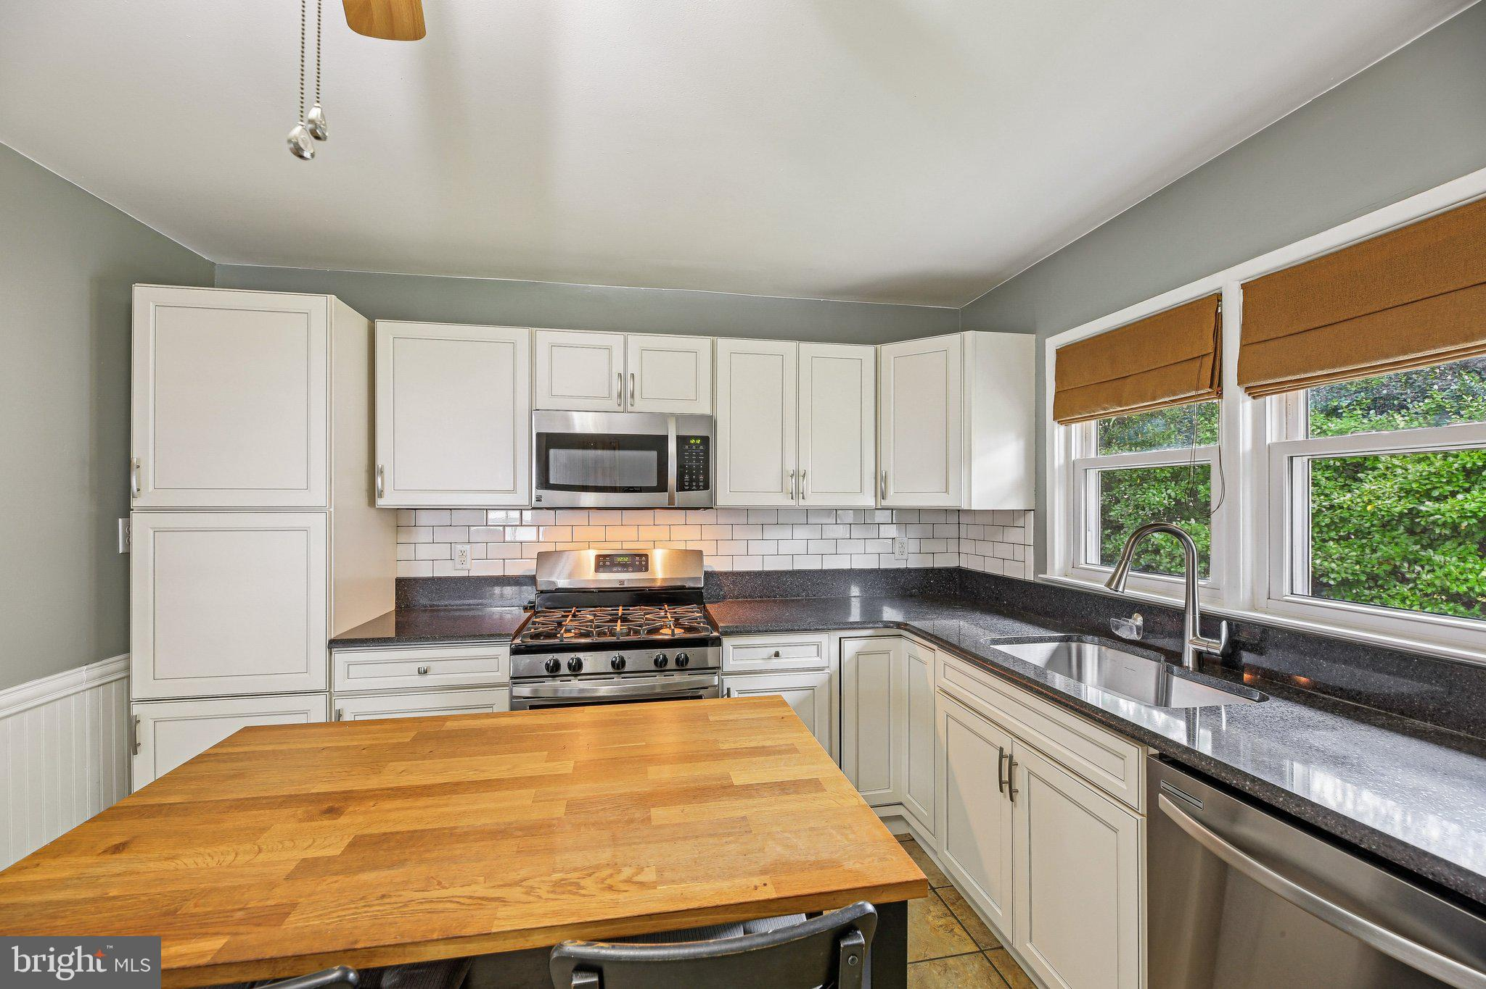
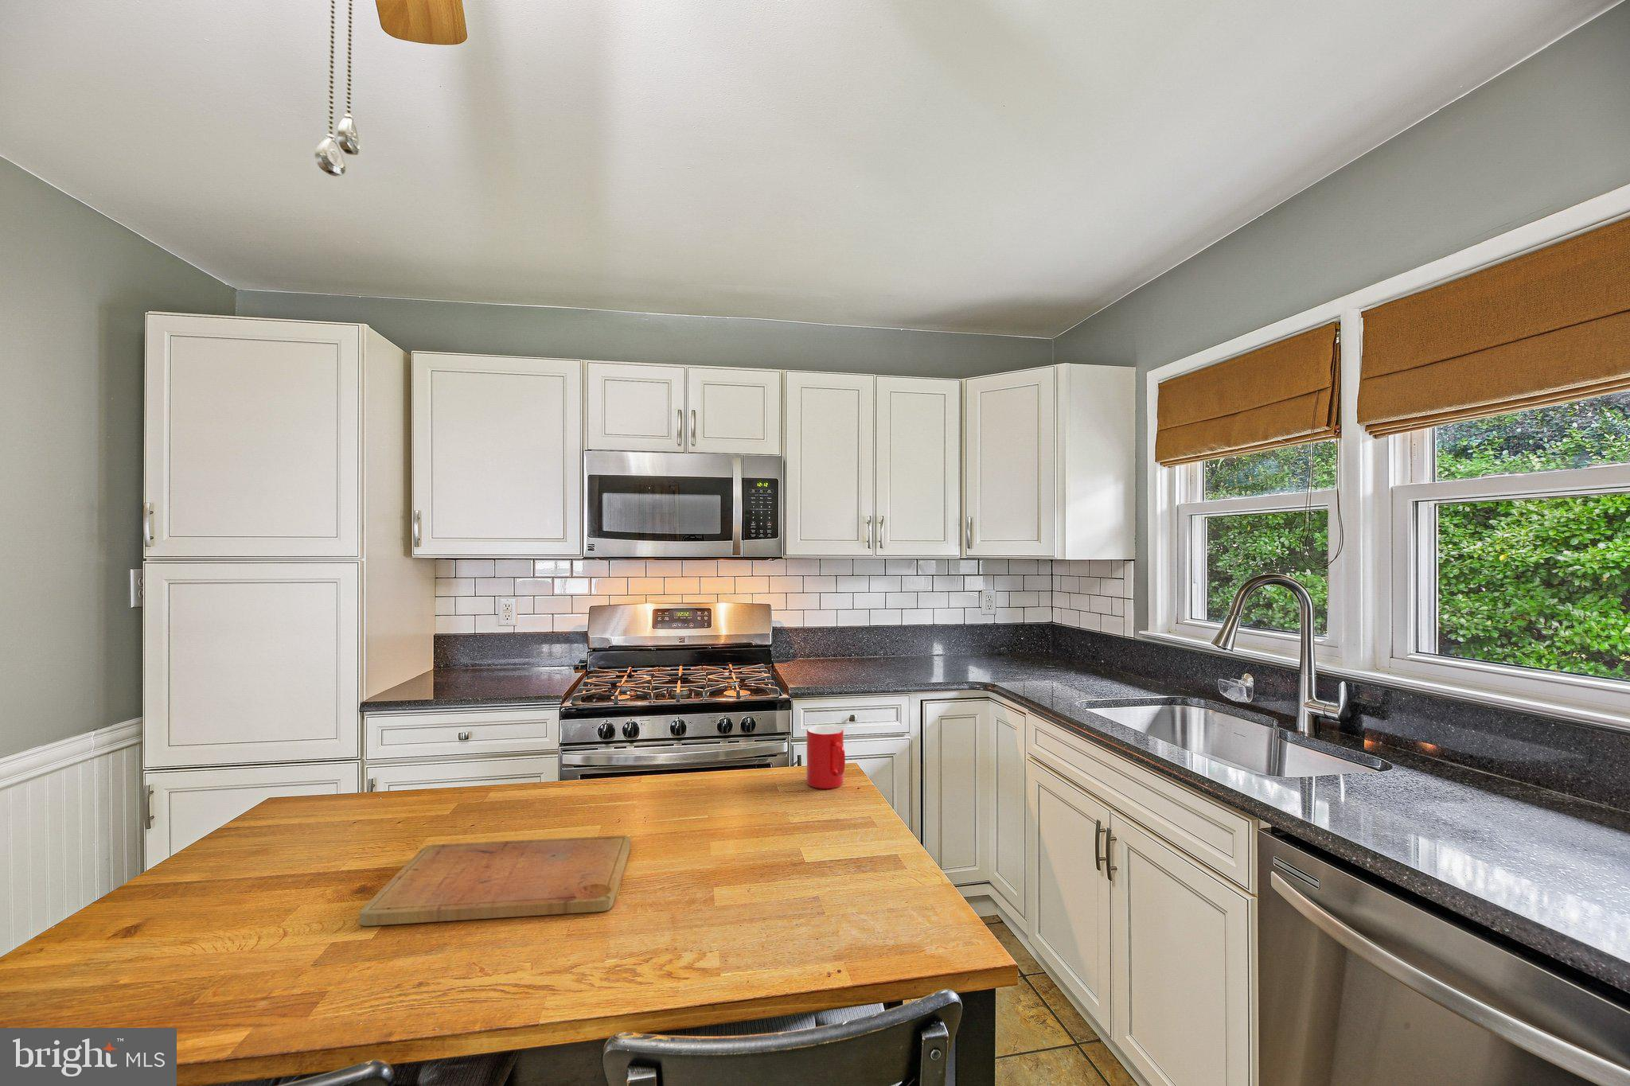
+ cup [806,725,846,789]
+ cutting board [359,835,631,927]
